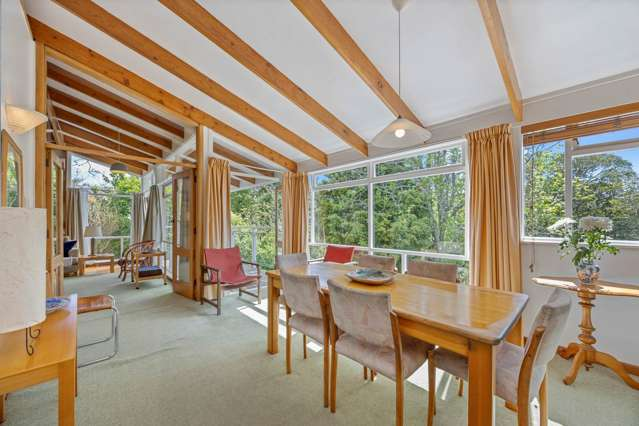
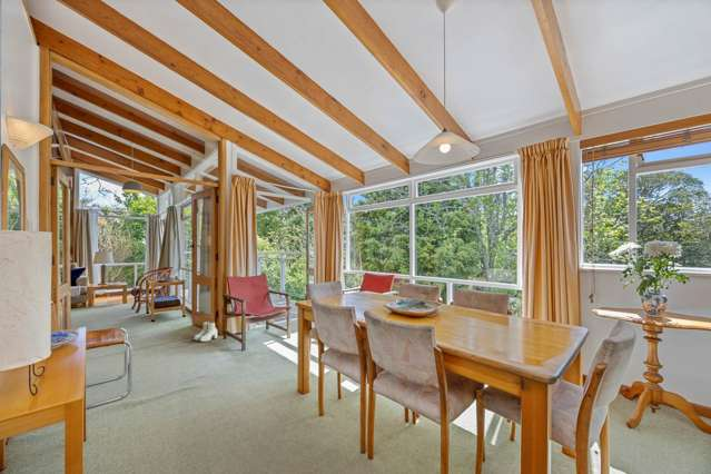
+ boots [192,320,218,343]
